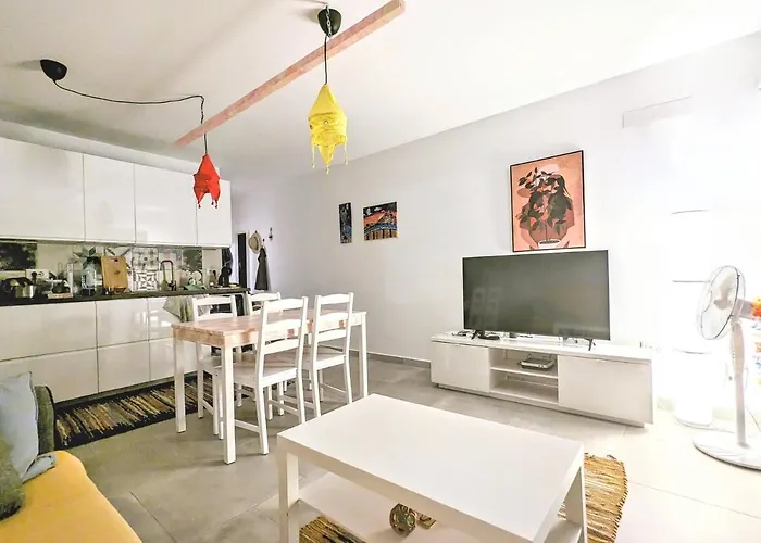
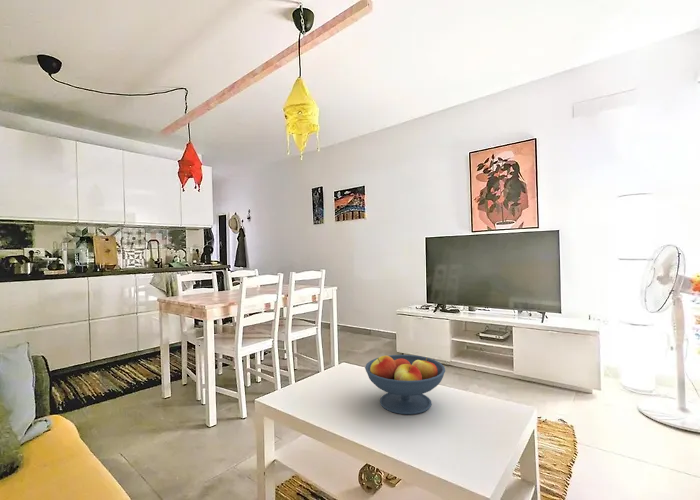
+ fruit bowl [364,354,446,416]
